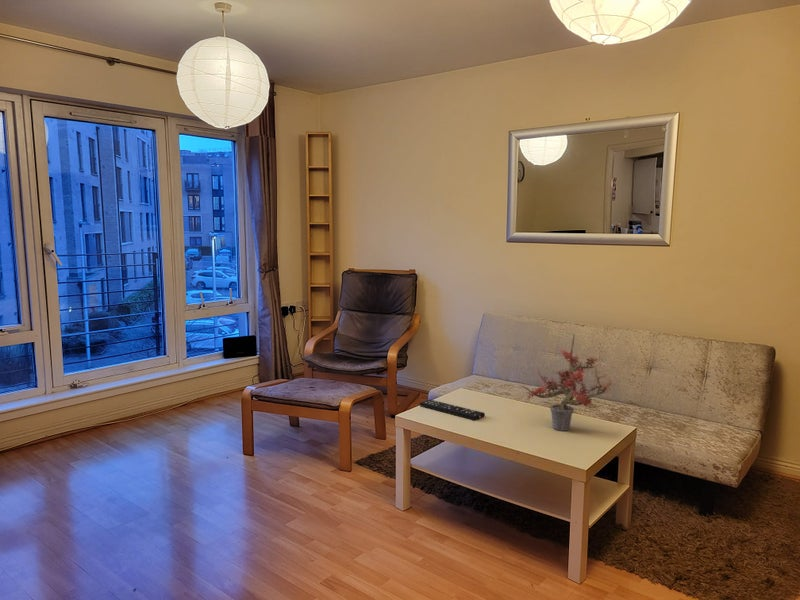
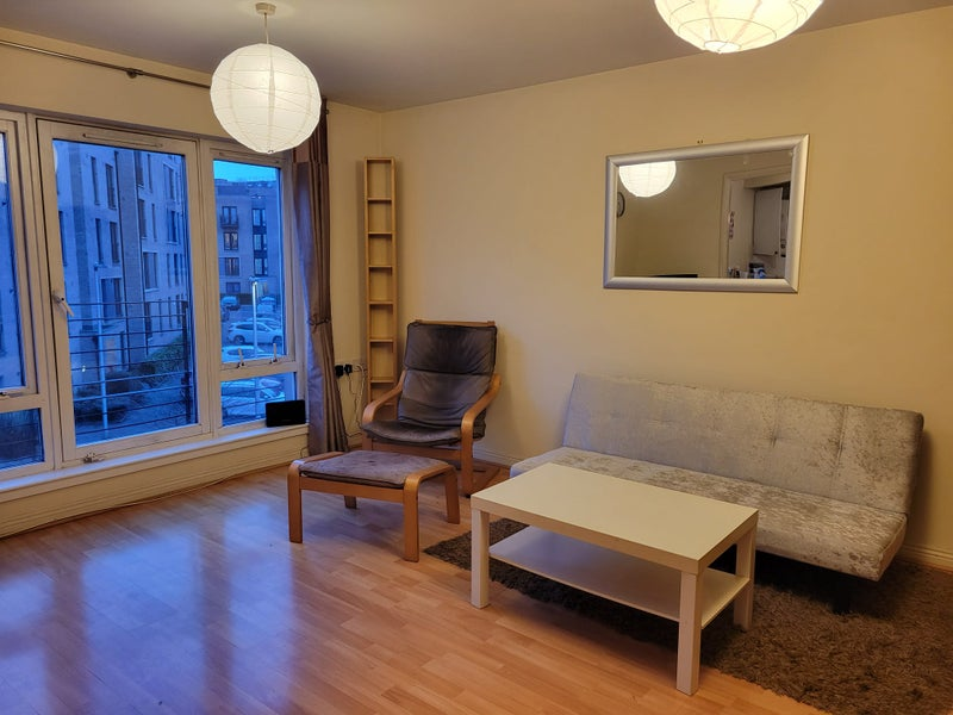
- remote control [419,398,486,421]
- potted plant [519,333,614,432]
